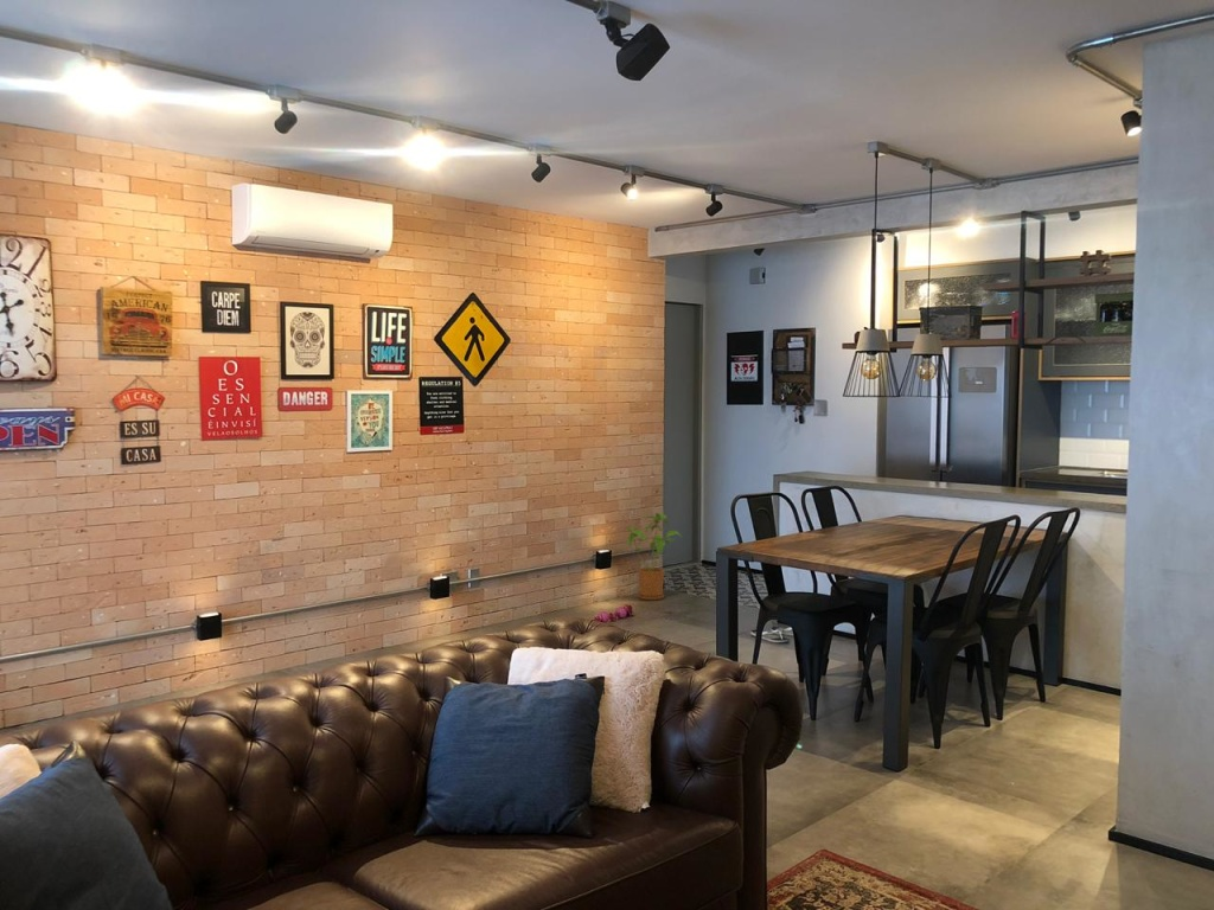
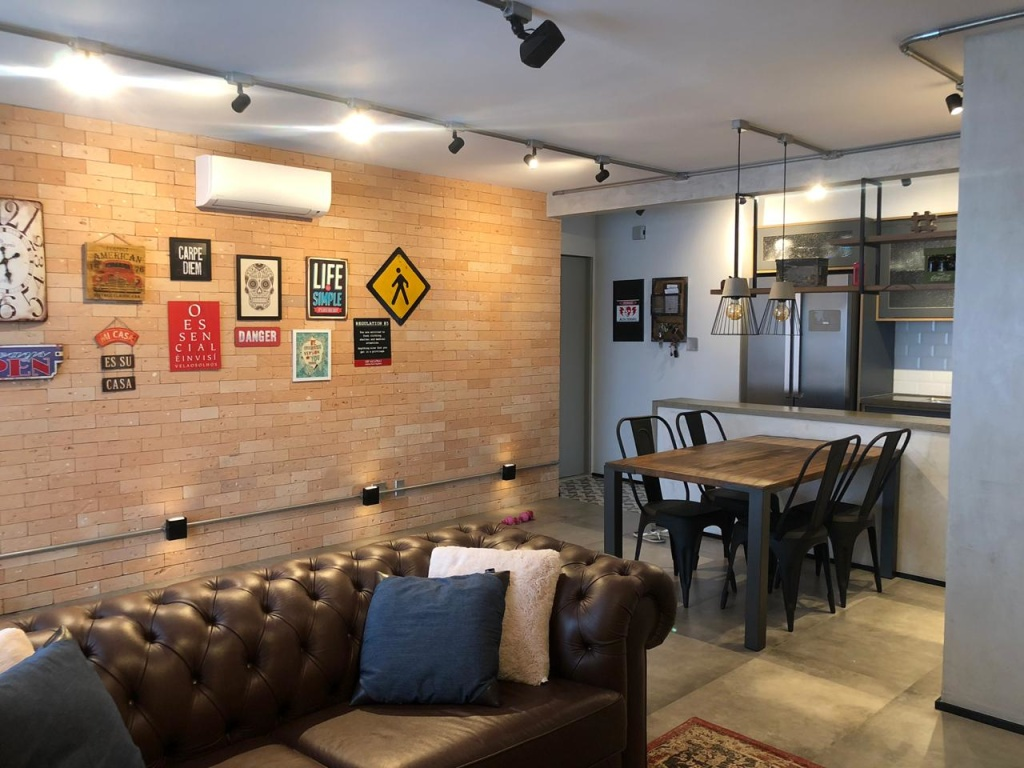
- house plant [626,512,682,601]
